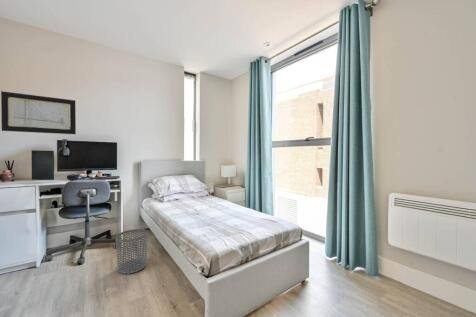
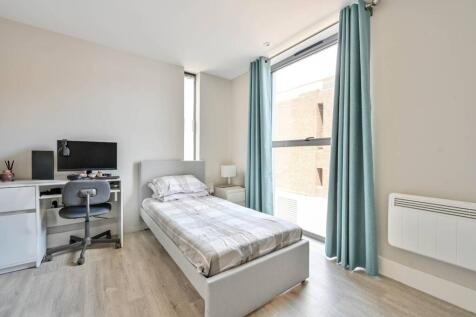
- wall art [0,90,77,135]
- waste bin [115,228,149,275]
